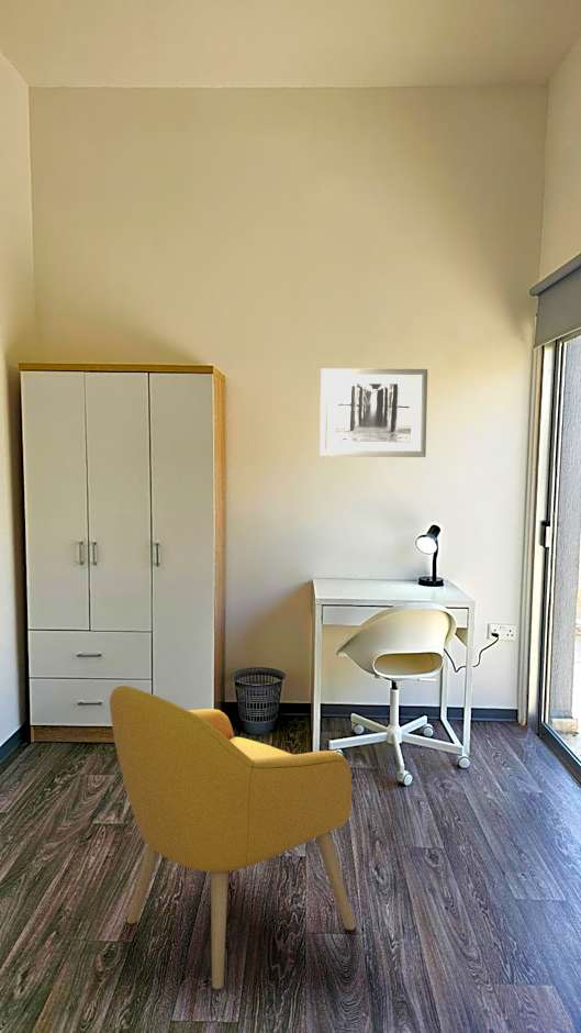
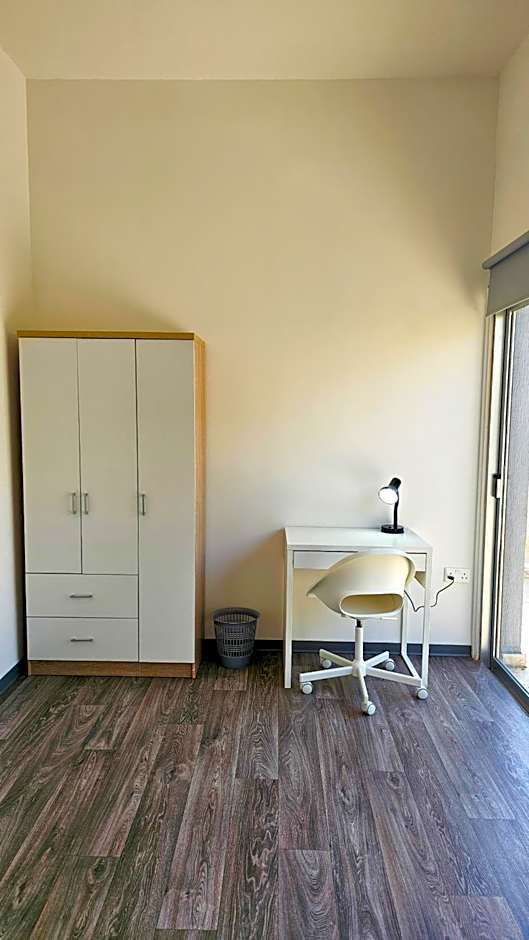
- wall art [319,367,428,458]
- armchair [109,685,356,990]
